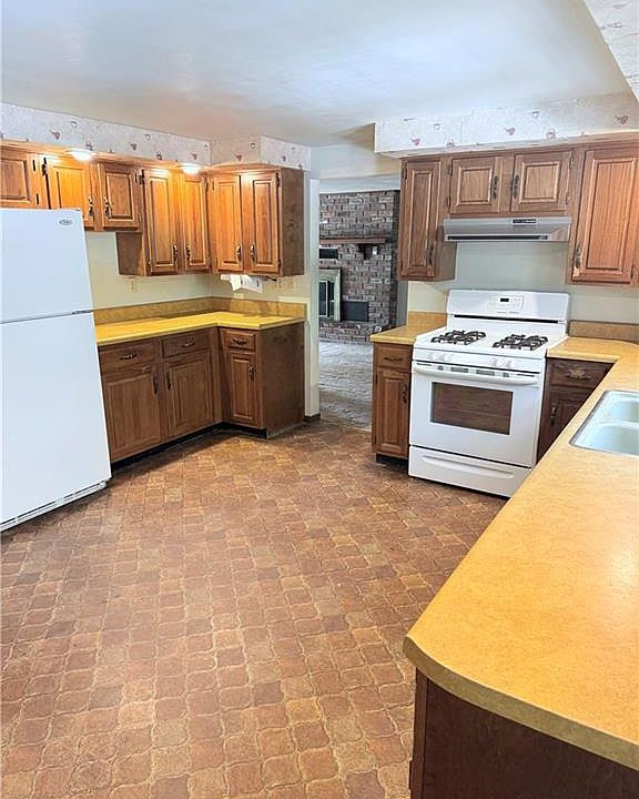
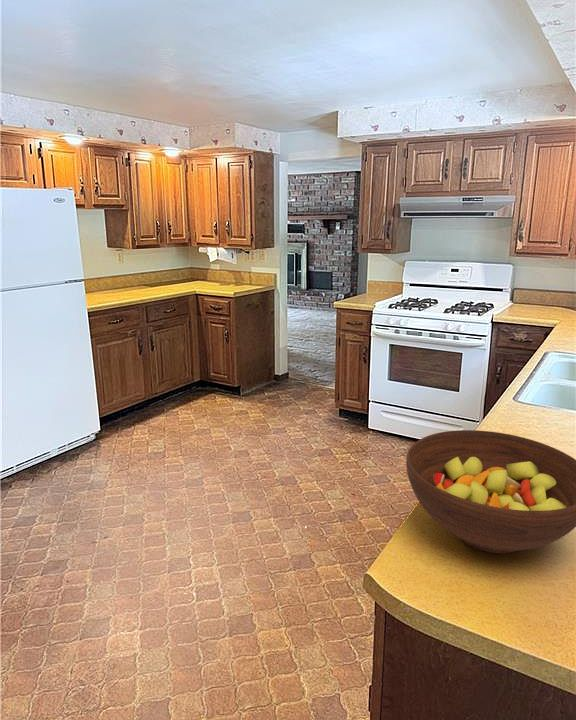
+ fruit bowl [405,429,576,554]
